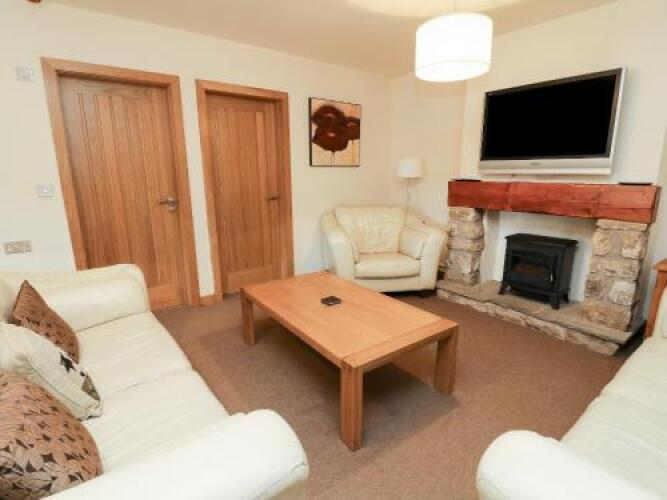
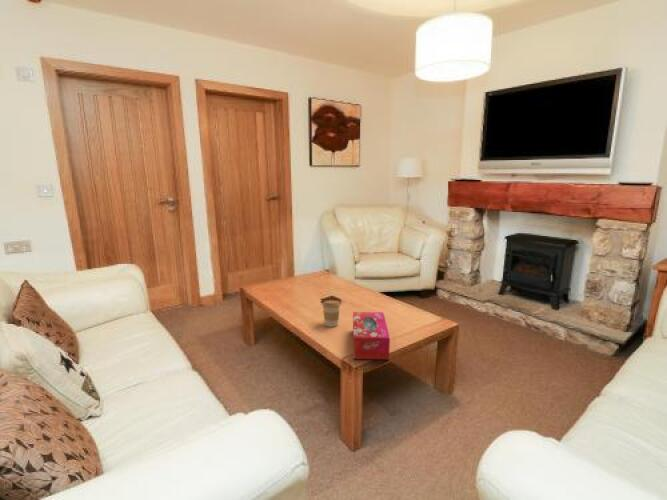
+ tissue box [352,311,391,361]
+ coffee cup [321,299,341,328]
